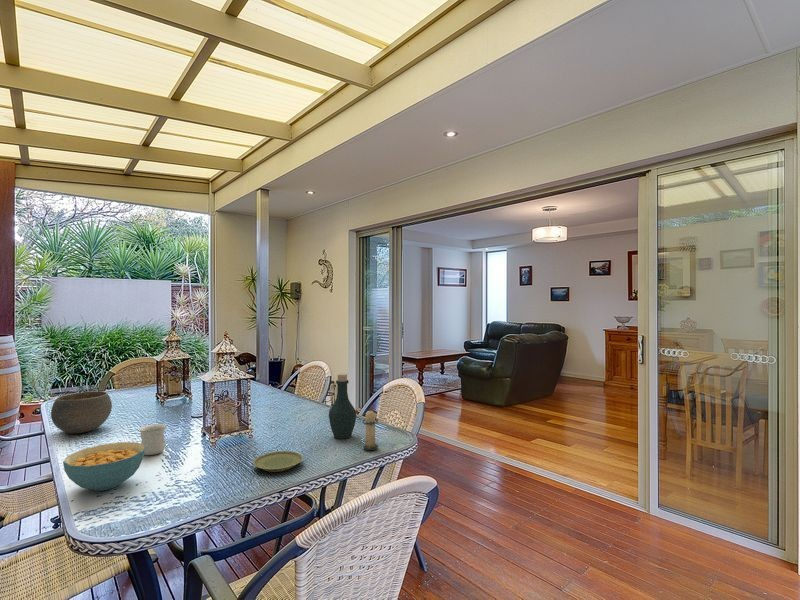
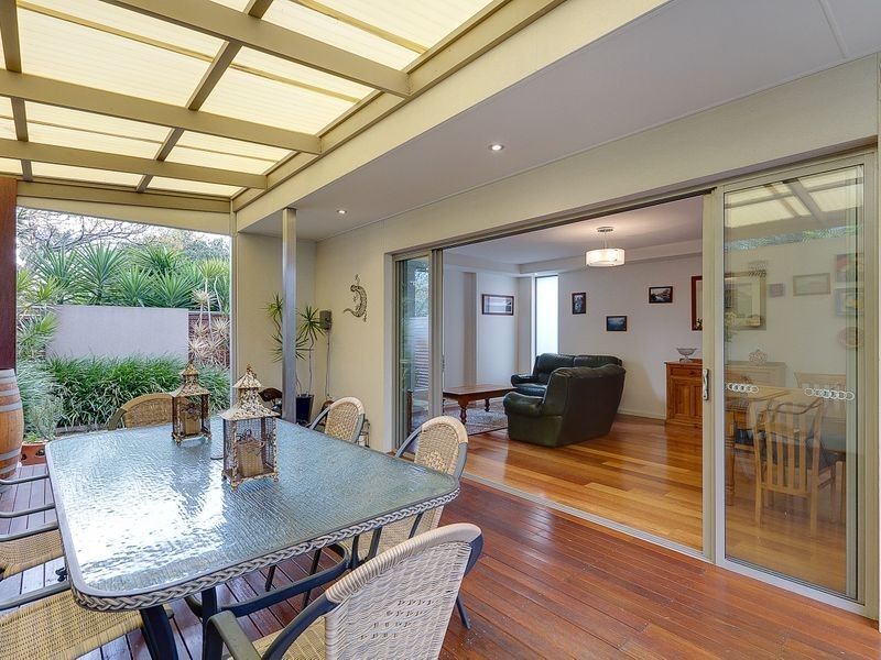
- candle [362,407,380,451]
- bottle [328,373,357,440]
- mug [138,423,167,456]
- plate [252,450,304,473]
- bowl [50,390,113,434]
- cereal bowl [62,441,145,492]
